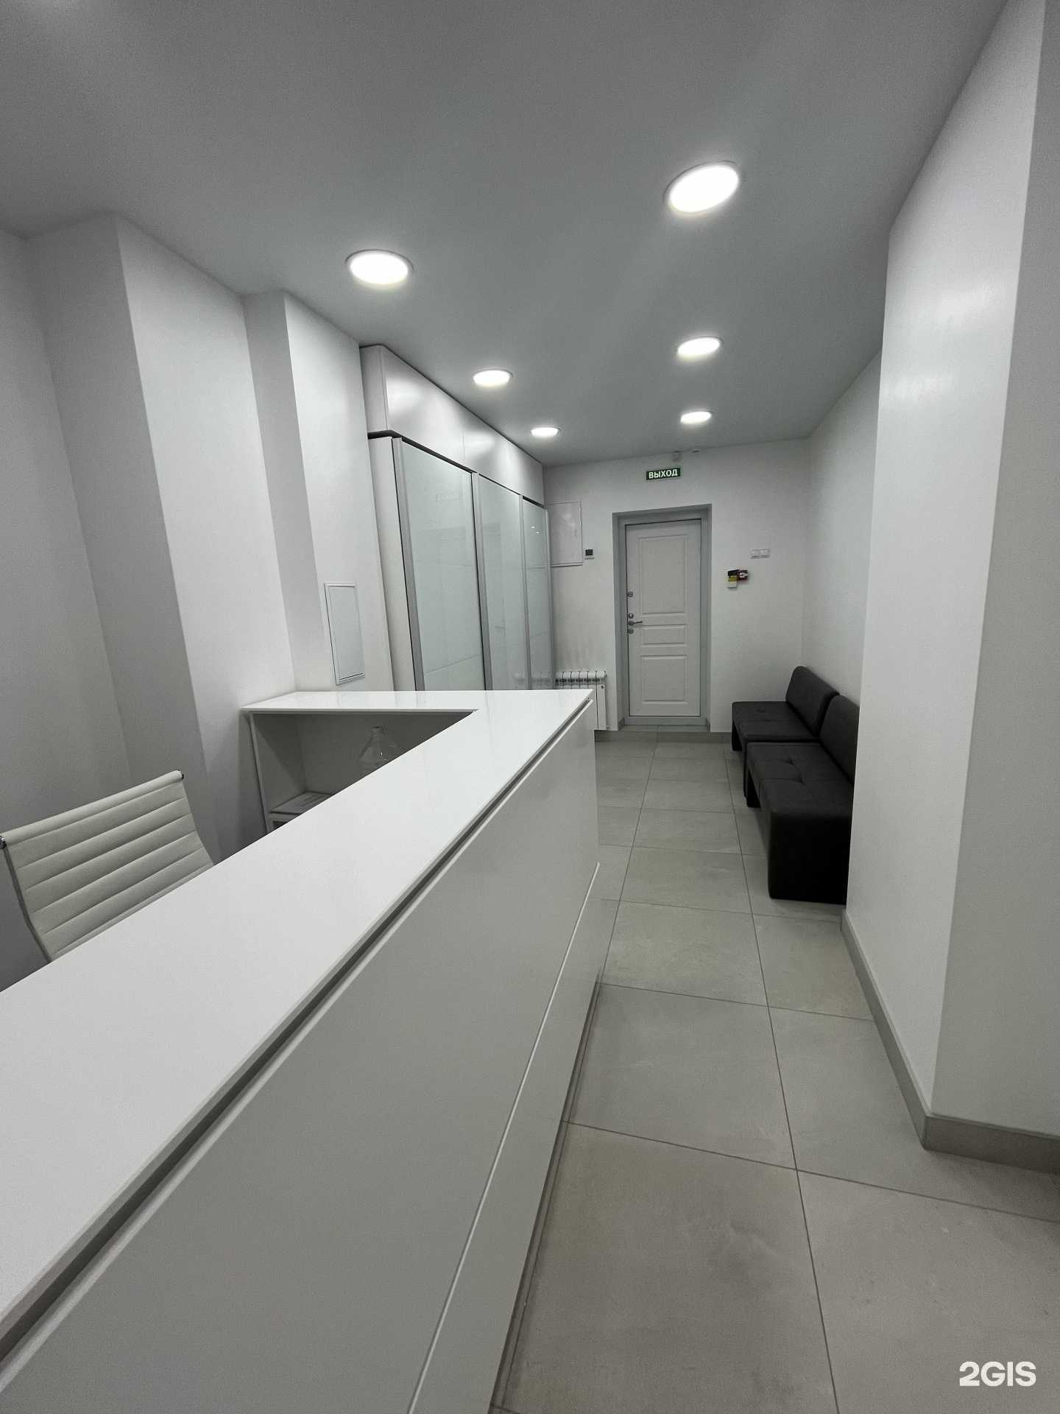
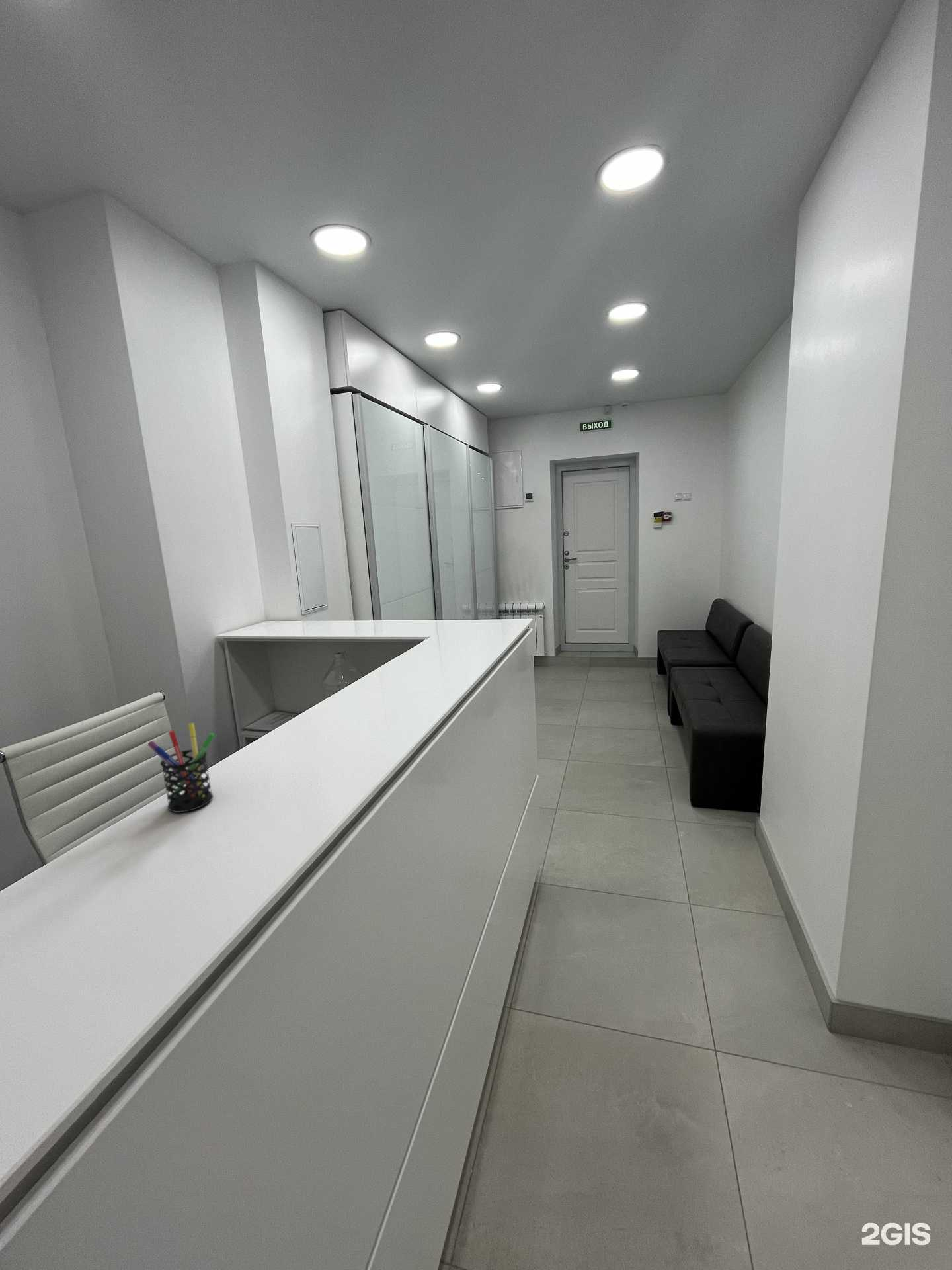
+ pen holder [147,722,216,813]
